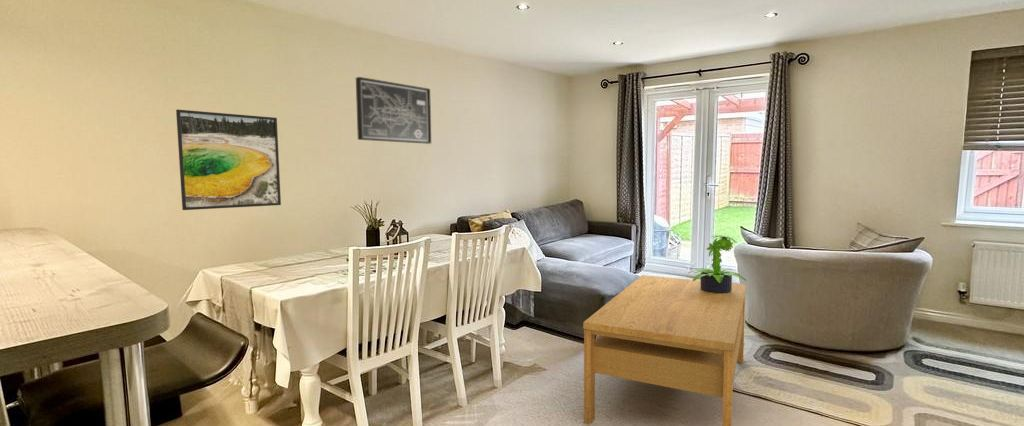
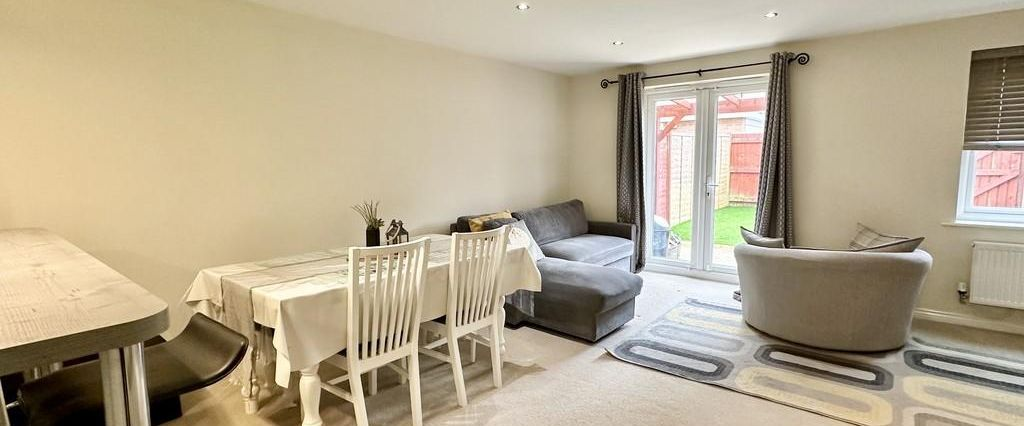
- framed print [175,108,282,211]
- wall art [355,76,432,145]
- potted plant [688,234,747,293]
- coffee table [582,274,747,426]
